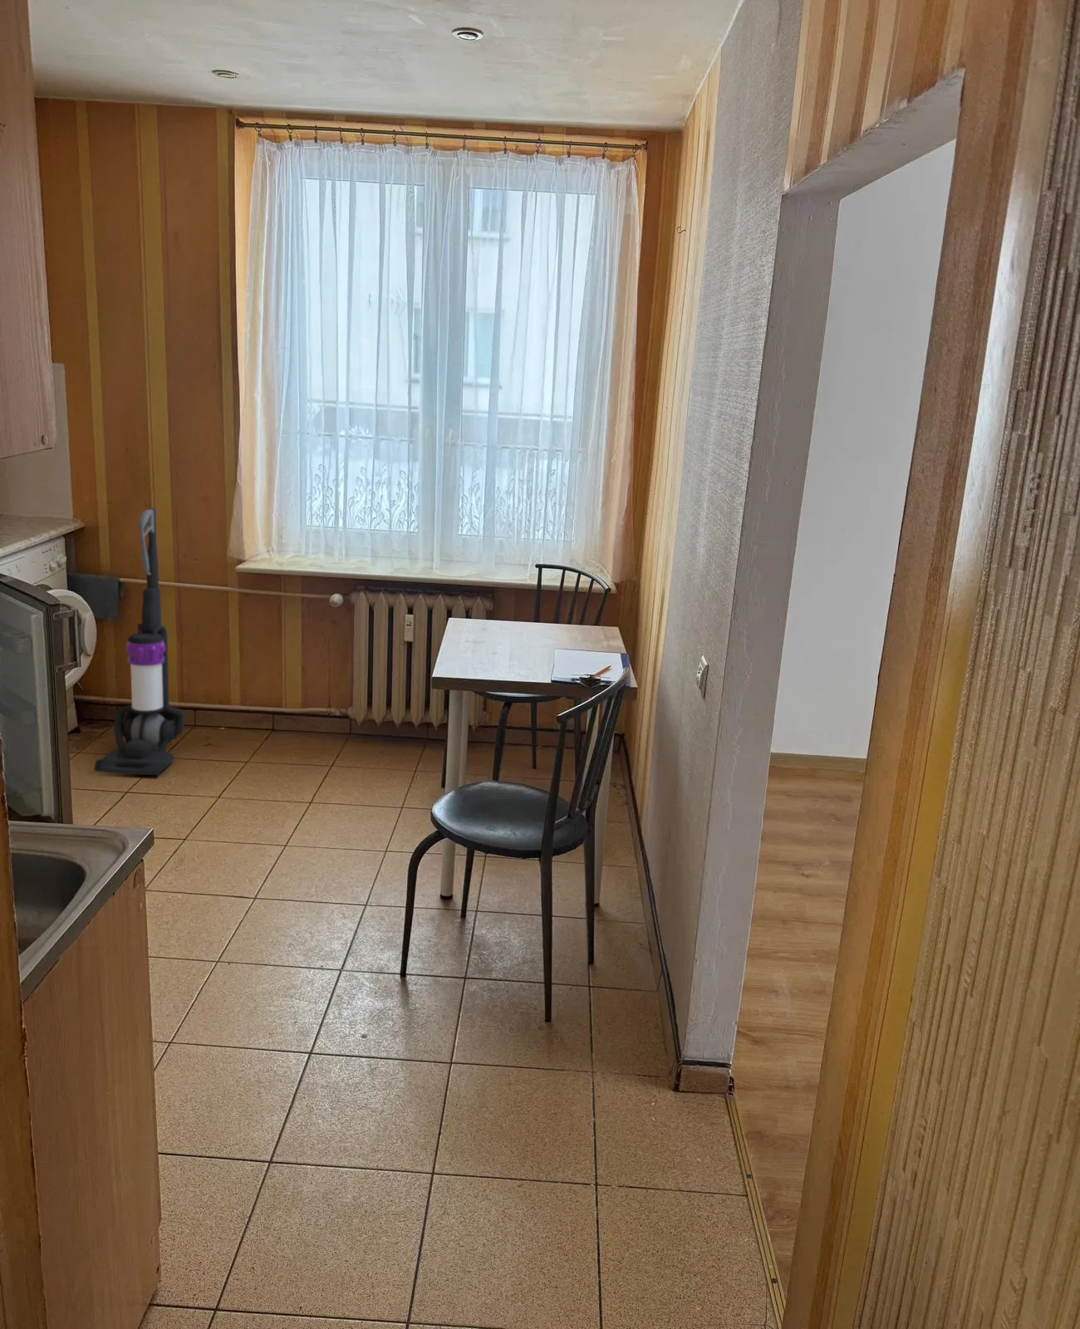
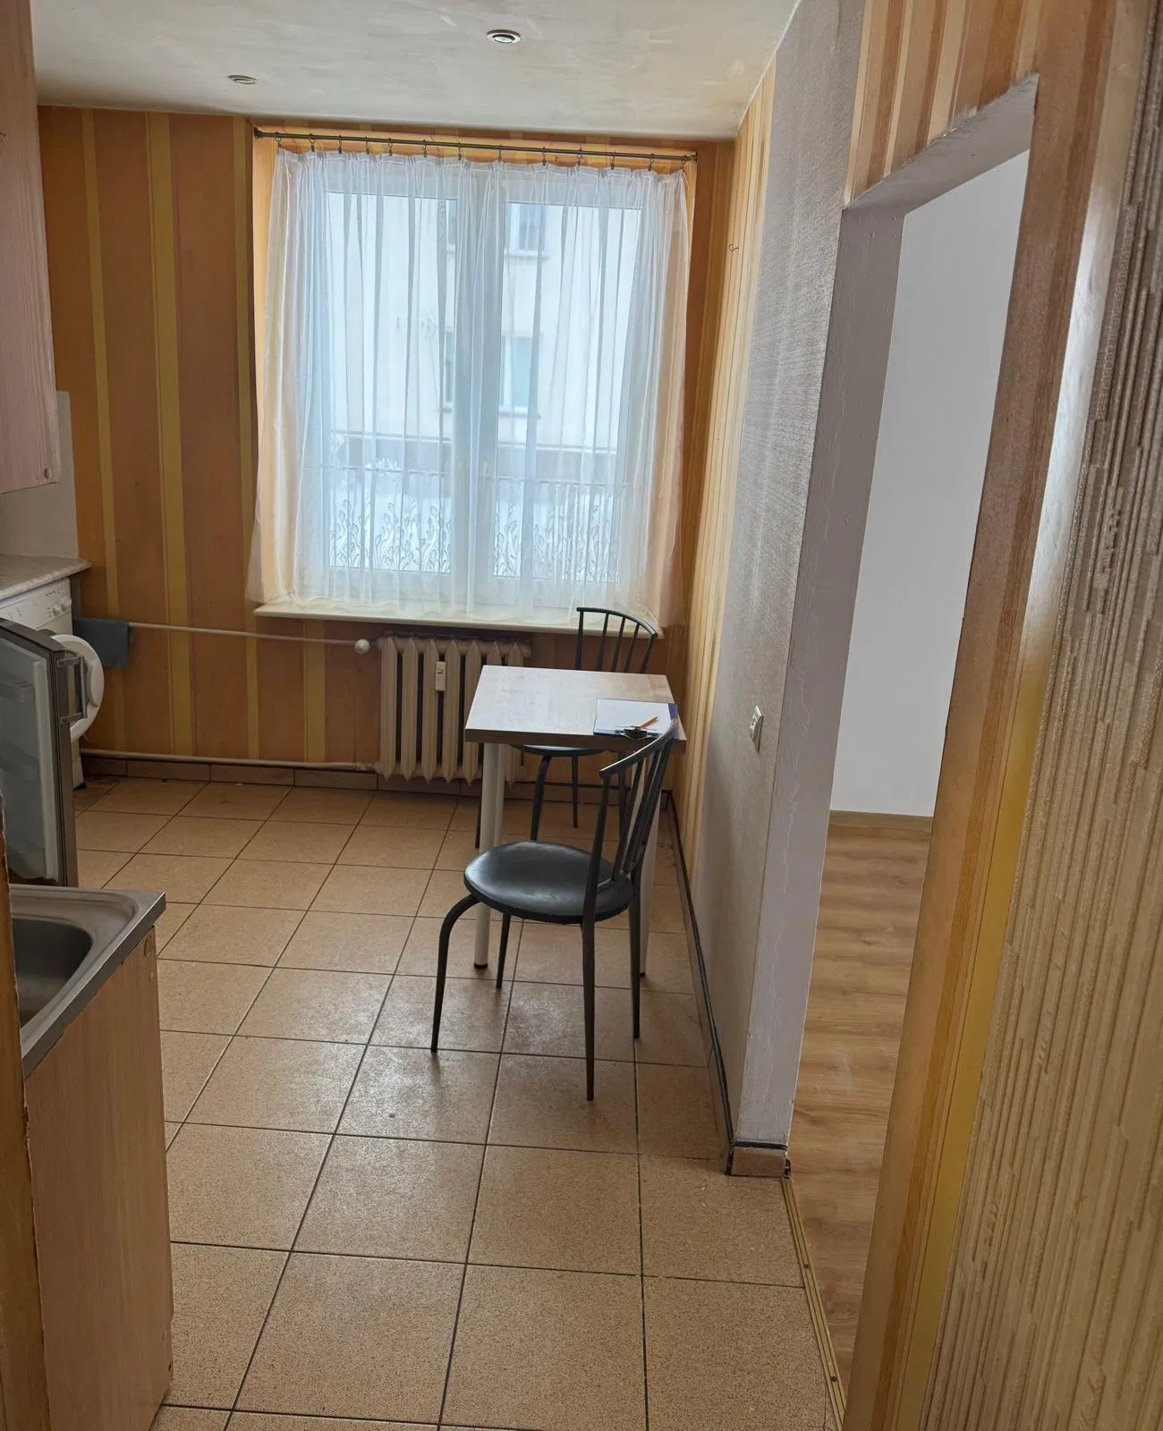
- vacuum cleaner [93,508,185,776]
